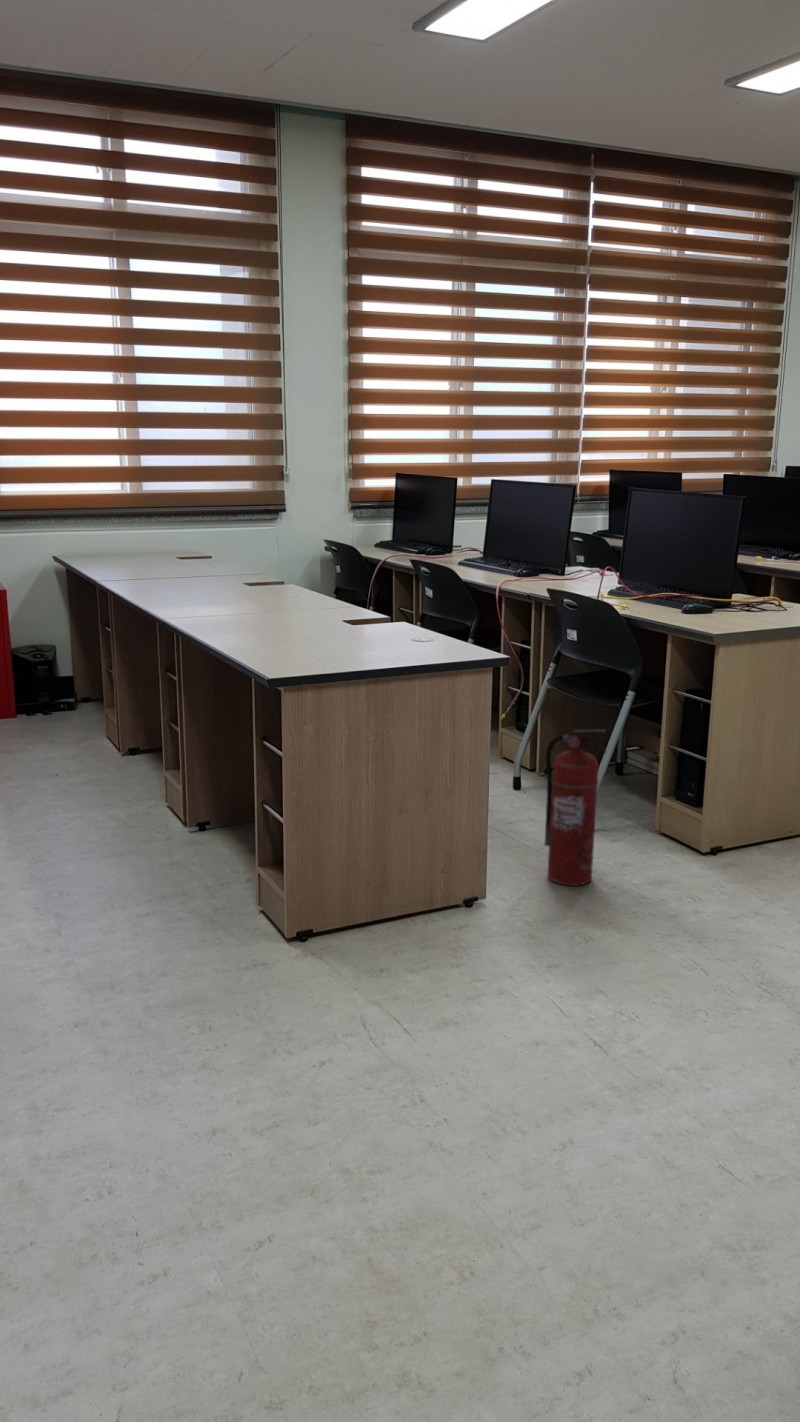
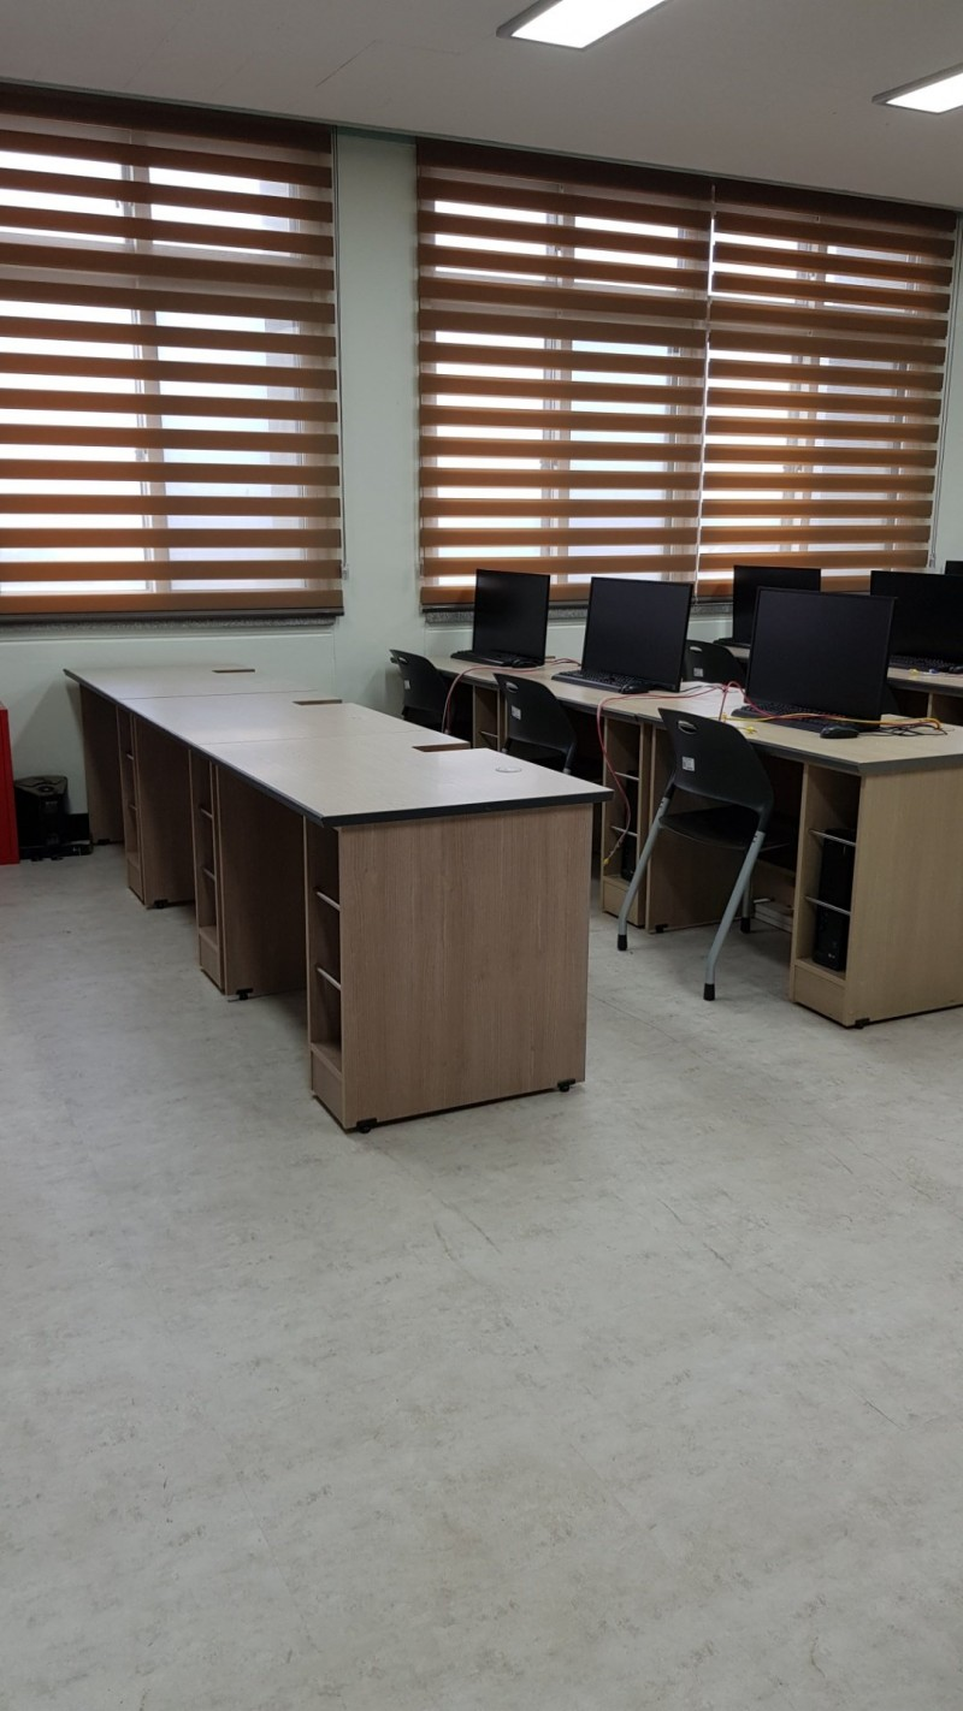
- fire extinguisher [543,728,607,887]
